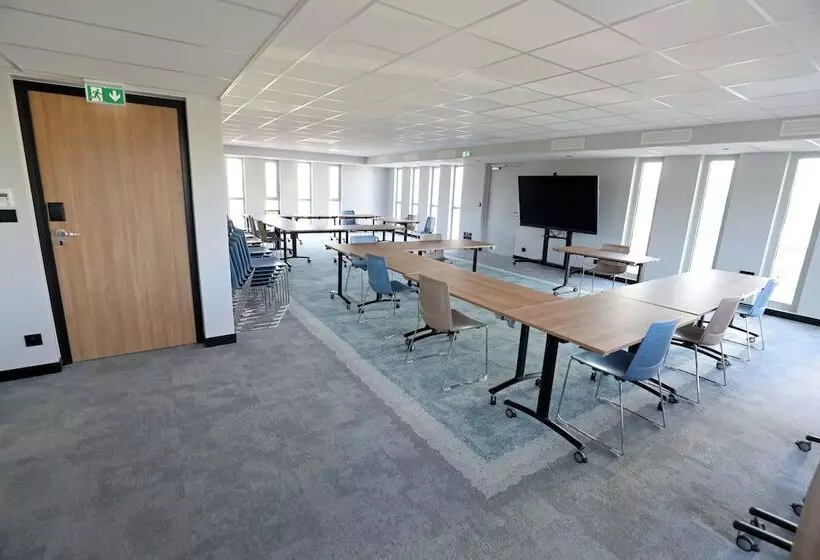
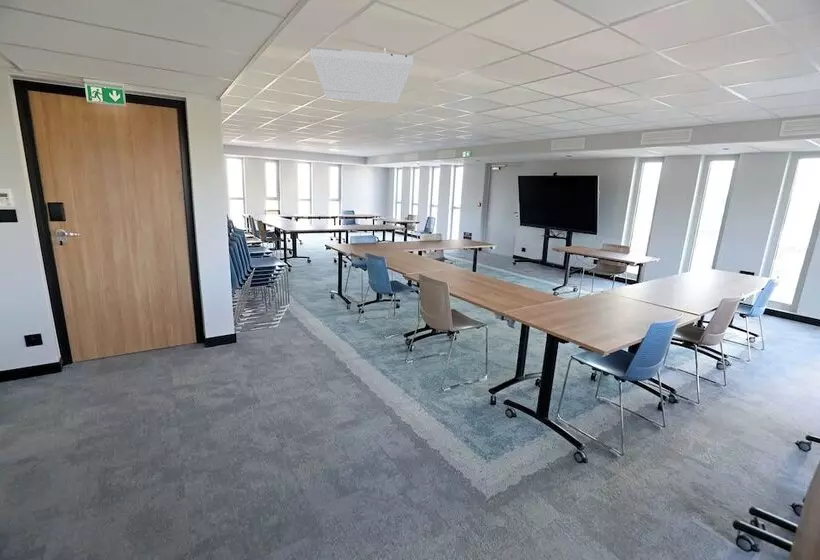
+ sports court panel [309,46,414,104]
